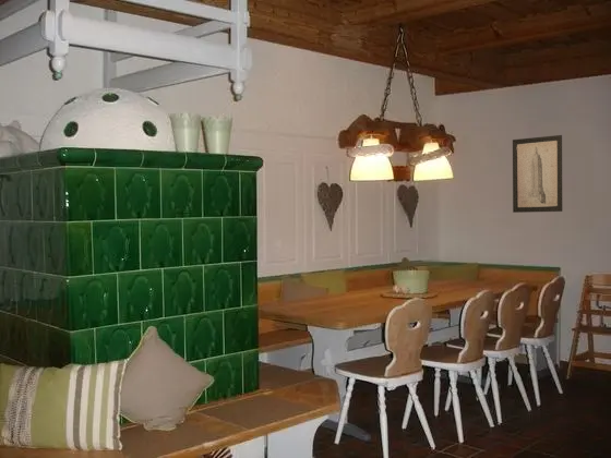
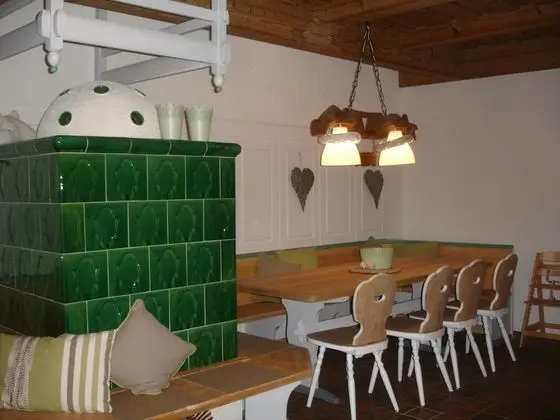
- wall art [512,134,563,214]
